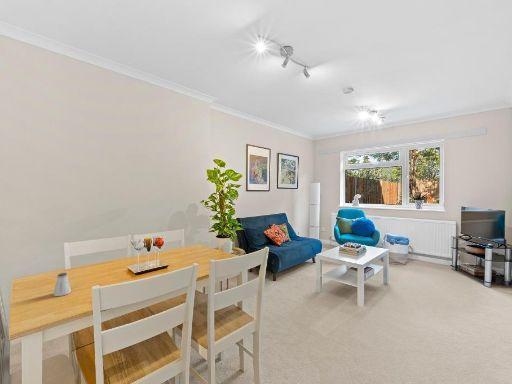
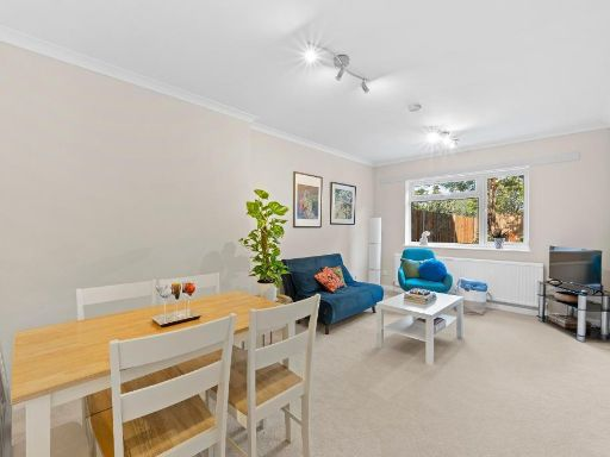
- saltshaker [52,272,72,297]
